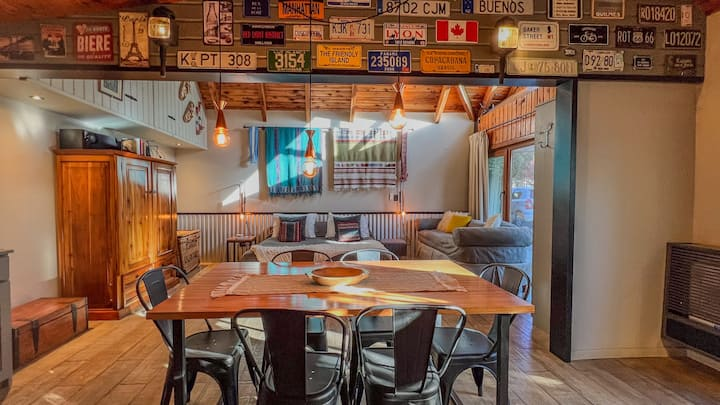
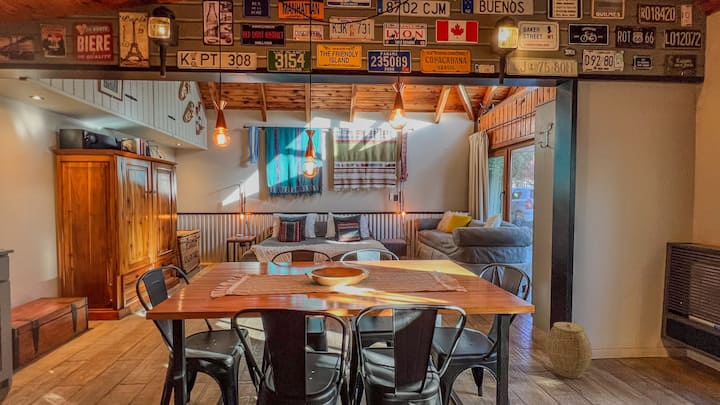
+ woven basket [545,321,593,379]
